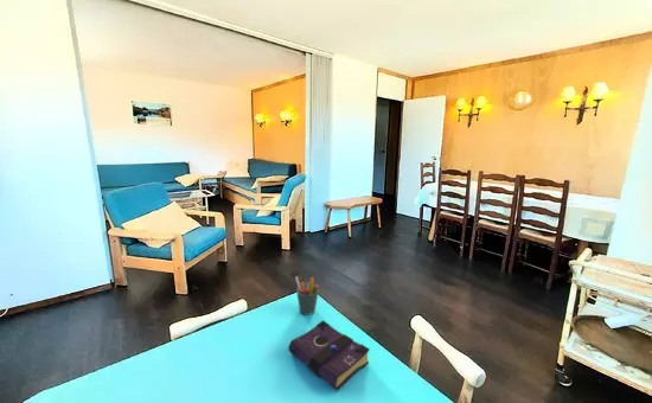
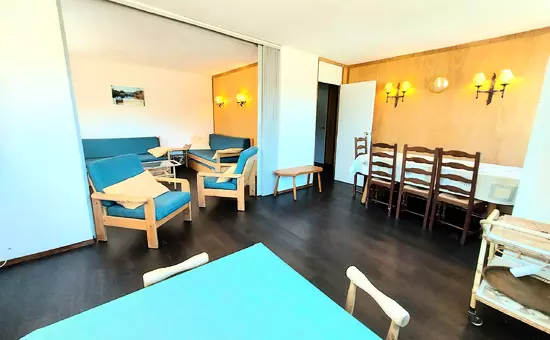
- book [287,319,371,392]
- pen holder [294,275,320,316]
